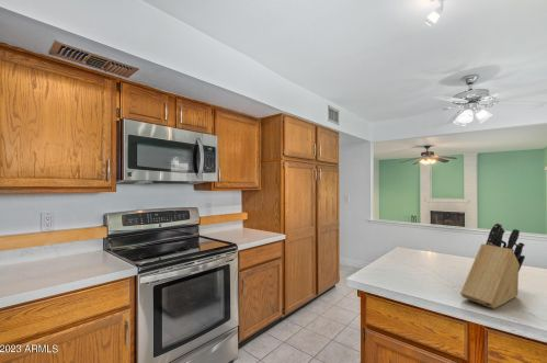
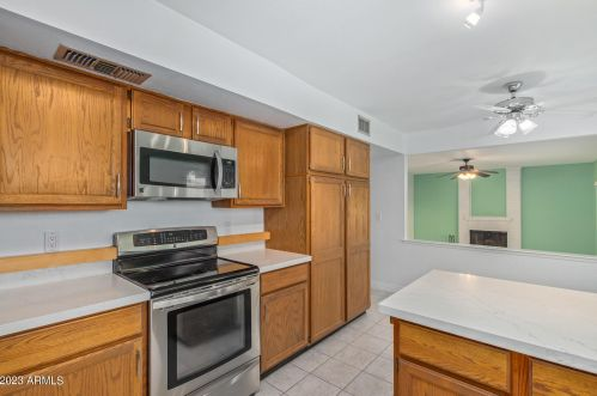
- knife block [459,222,526,309]
